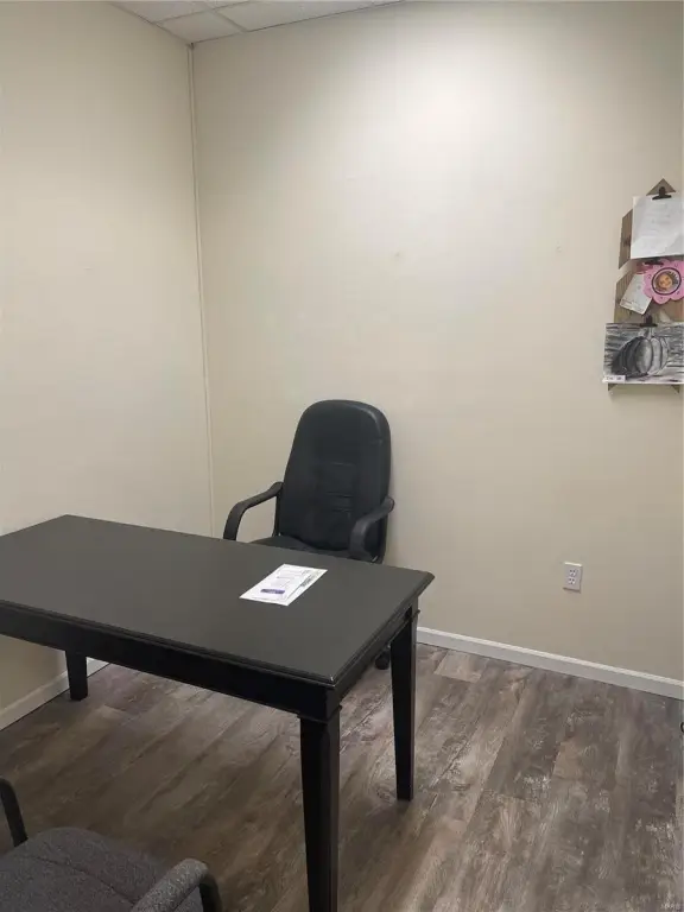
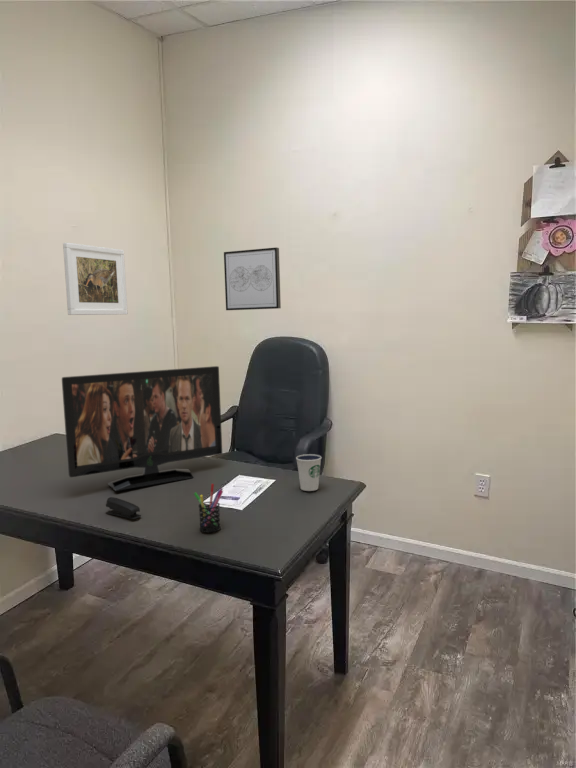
+ pen holder [193,483,224,534]
+ wall art [223,246,282,311]
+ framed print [62,242,128,316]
+ dixie cup [295,453,323,492]
+ stapler [105,496,142,520]
+ flat panel tv [61,365,223,492]
